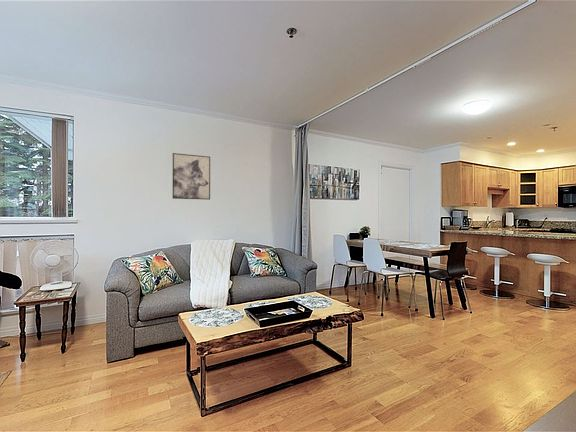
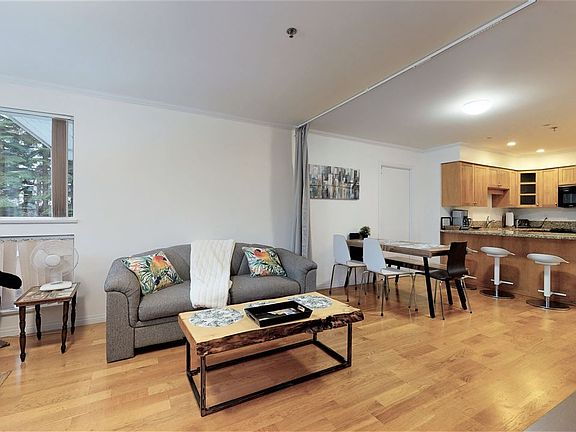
- wall art [172,152,211,201]
